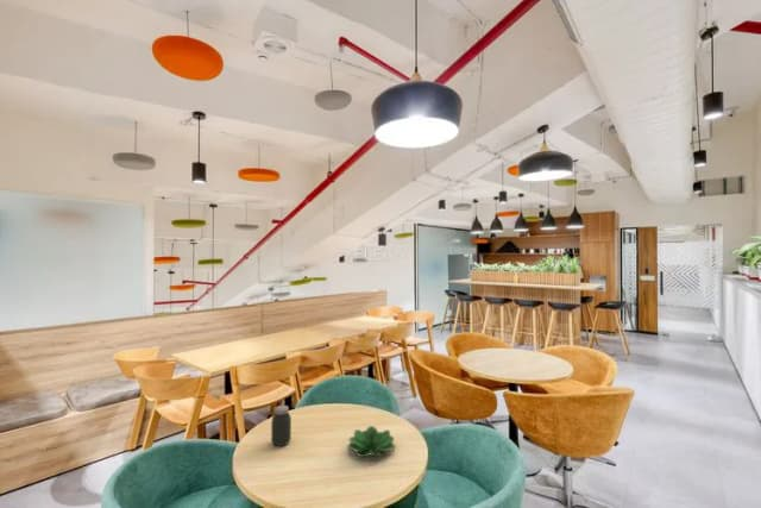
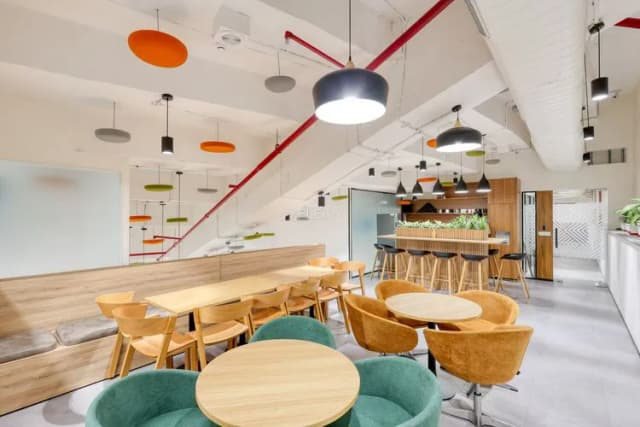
- succulent plant [347,425,396,458]
- jar [270,404,293,447]
